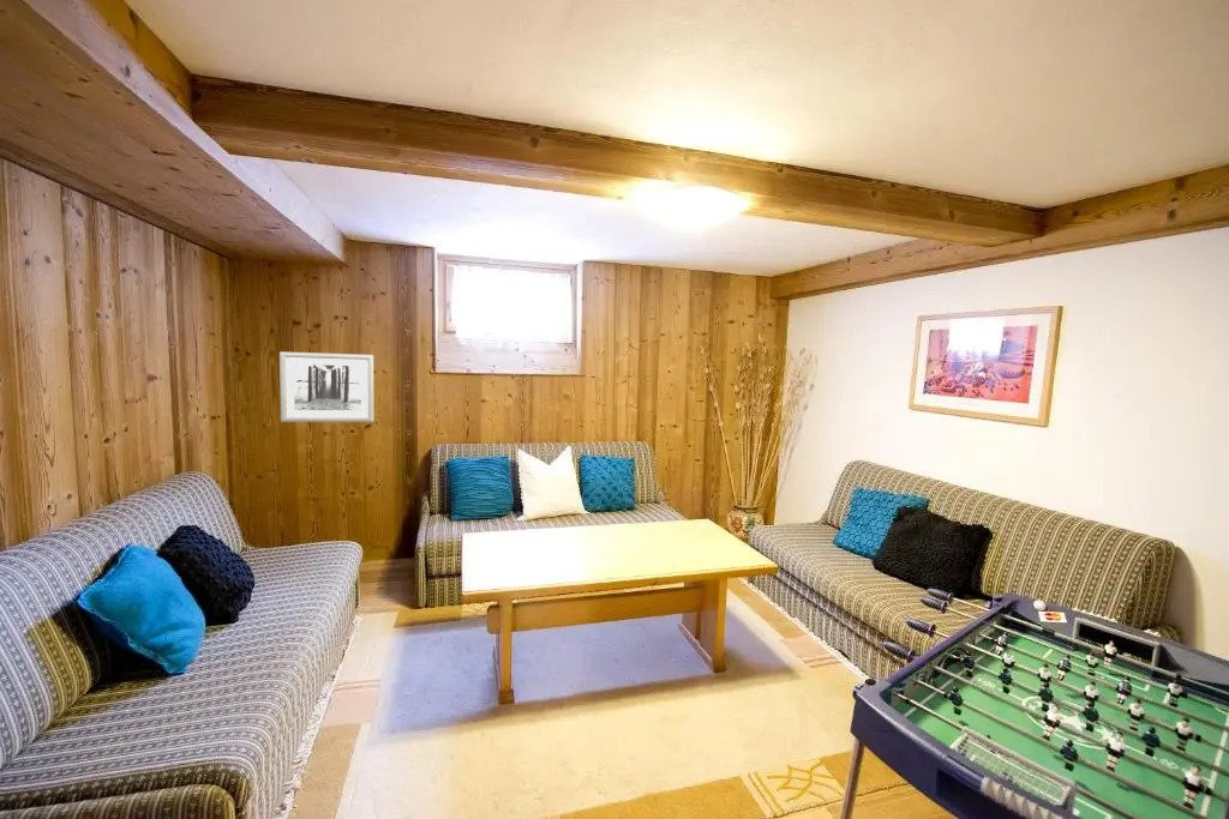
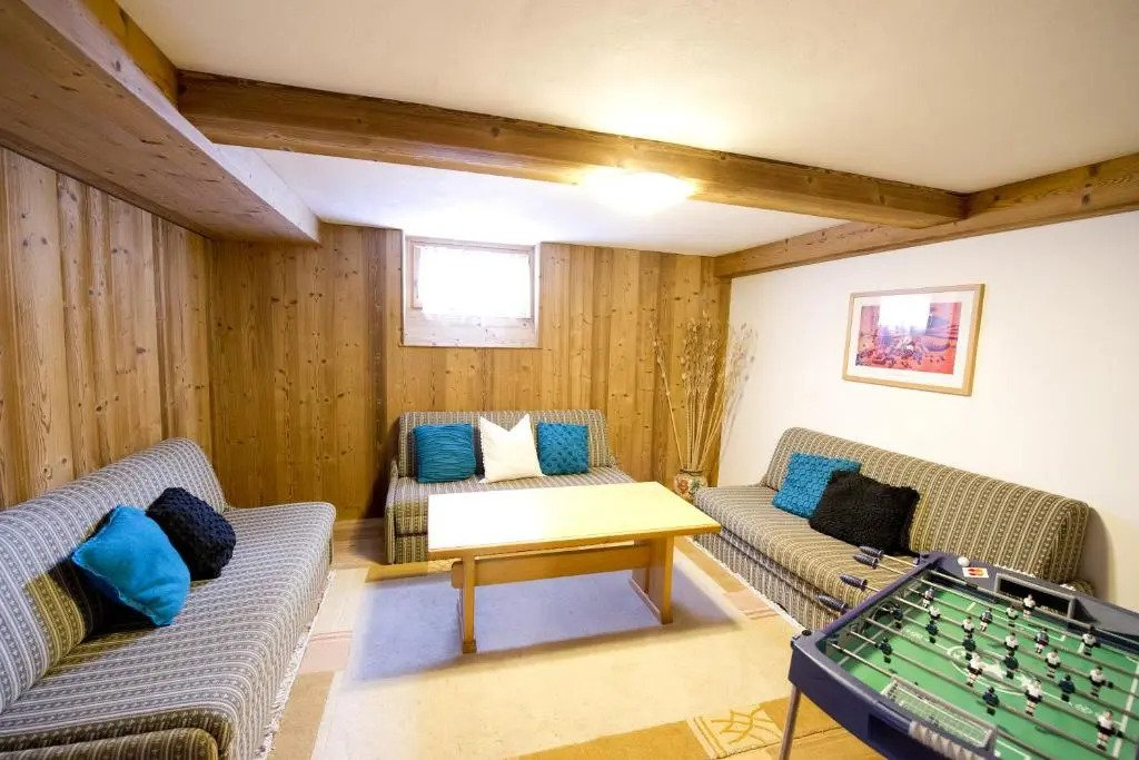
- wall art [278,351,376,423]
